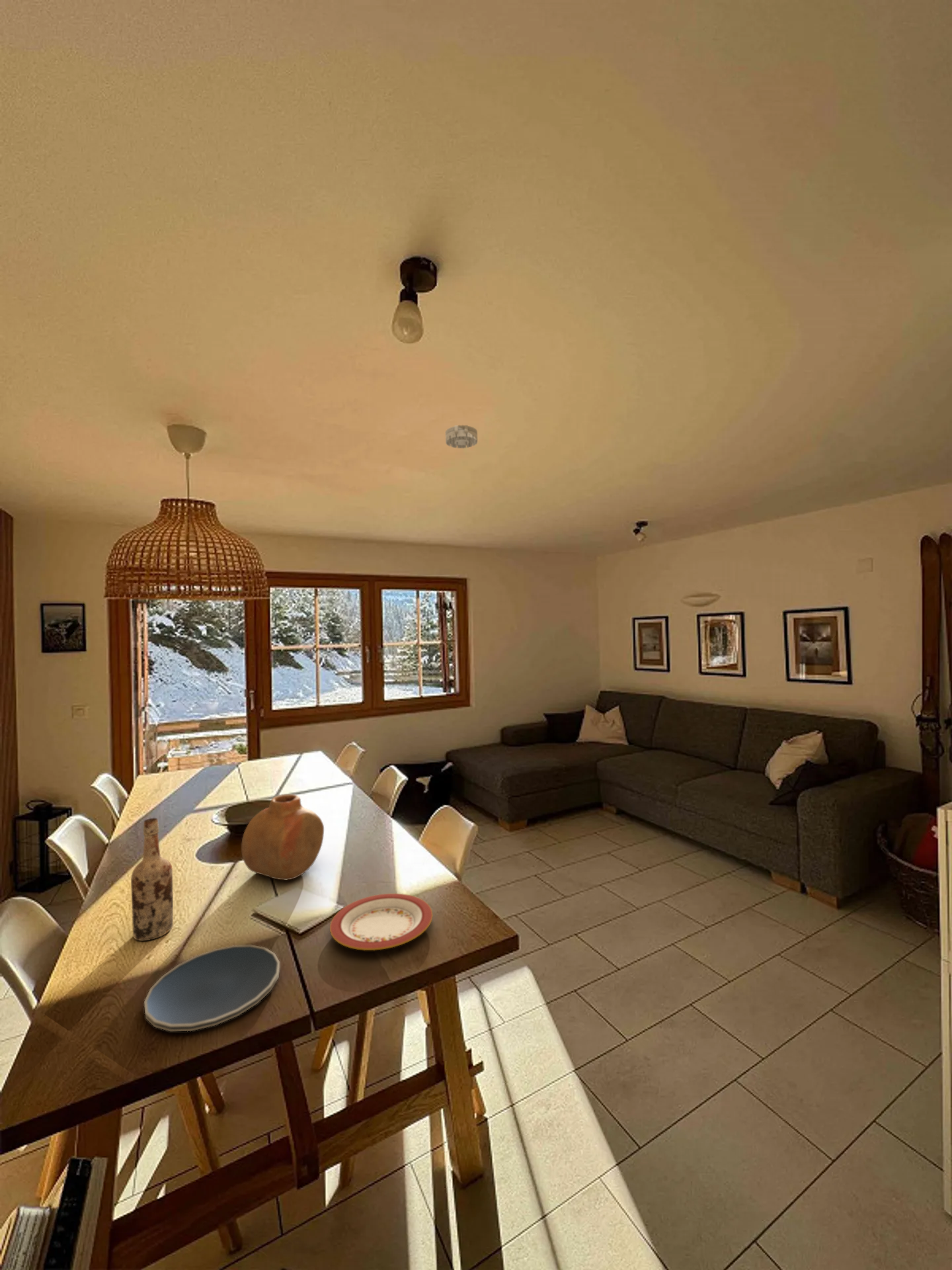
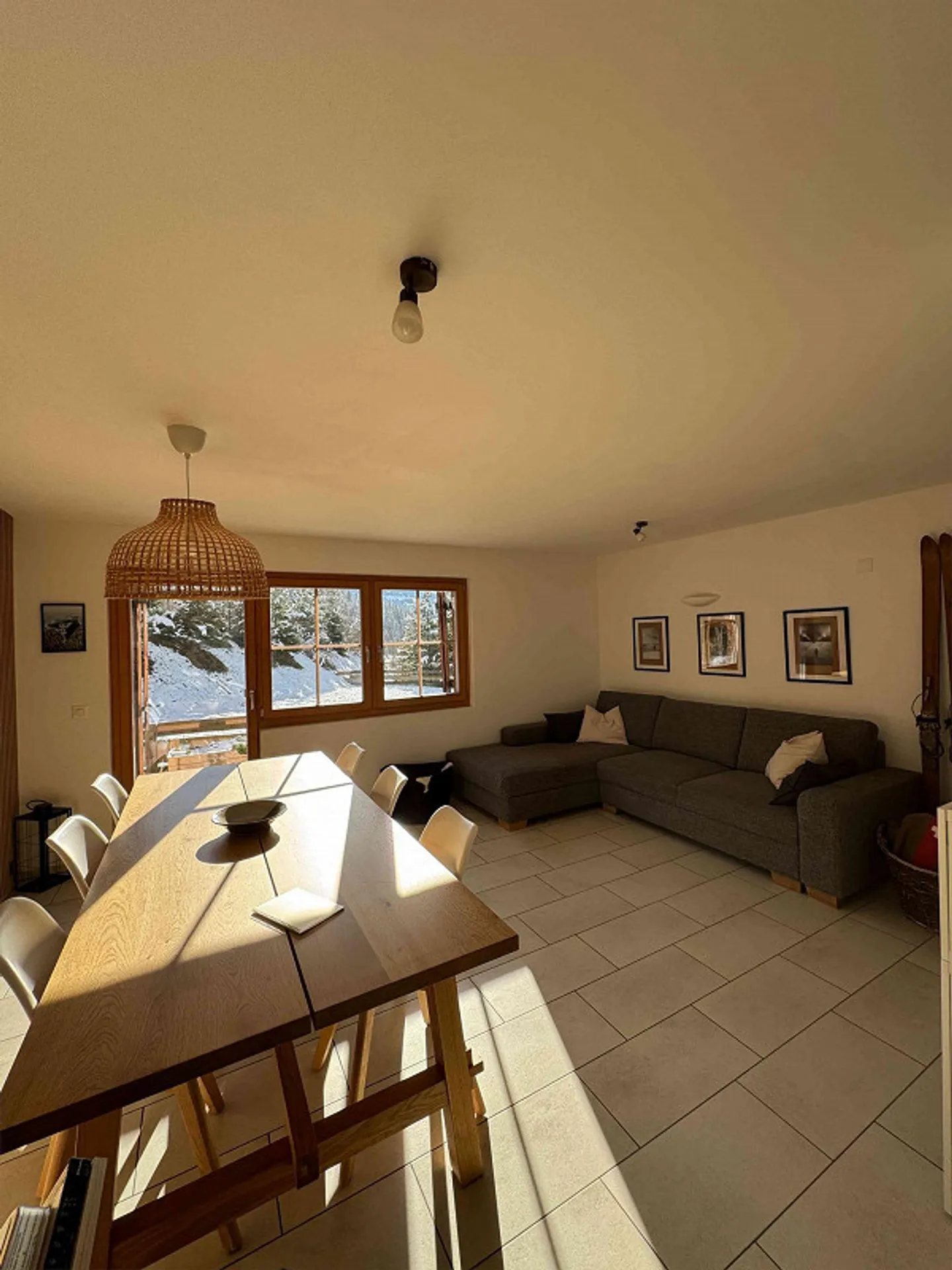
- plate [143,945,280,1032]
- smoke detector [445,425,478,449]
- plate [329,893,433,951]
- vase [241,794,325,880]
- wine bottle [130,818,174,942]
